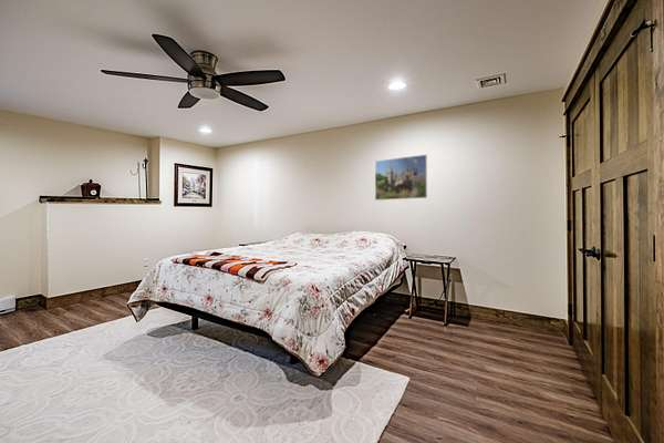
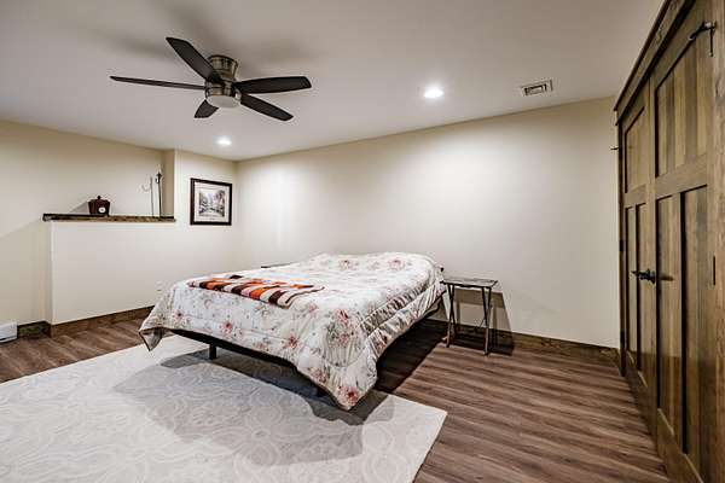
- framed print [374,154,428,202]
